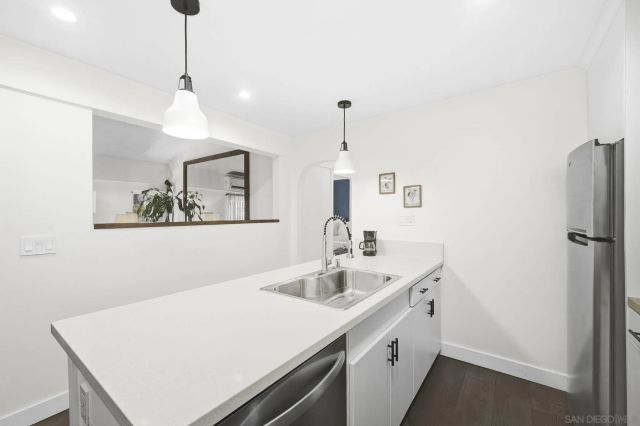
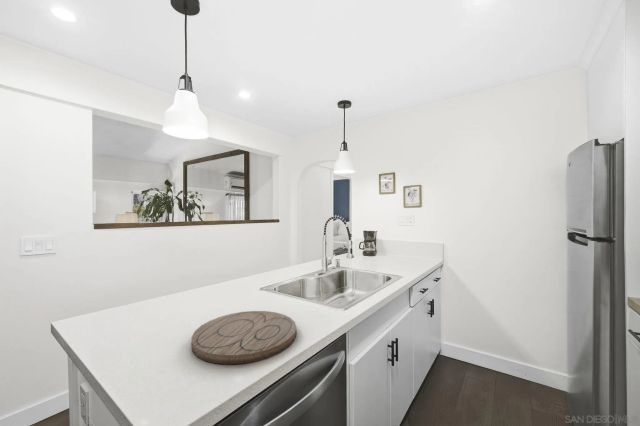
+ cutting board [191,310,297,365]
